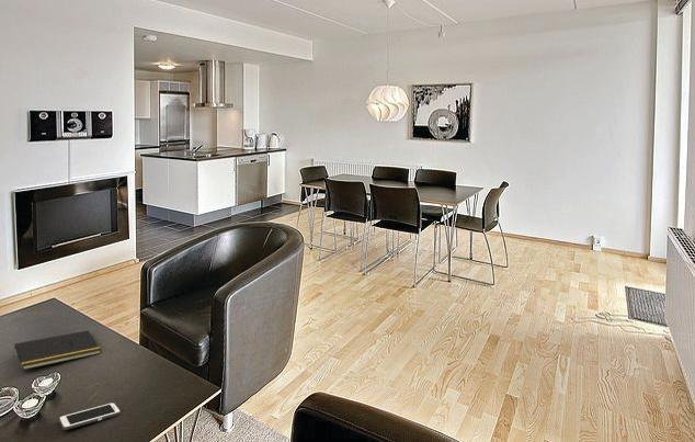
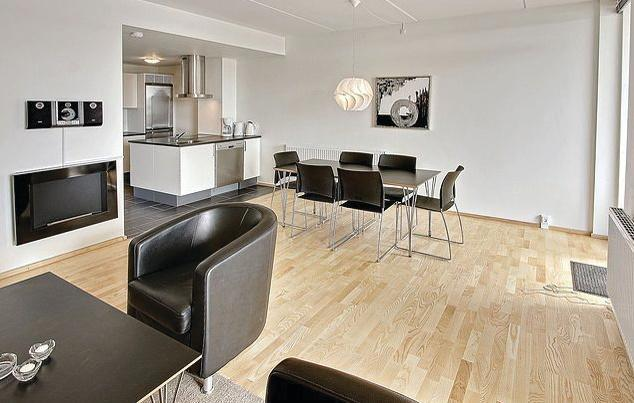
- cell phone [57,401,122,431]
- notepad [12,329,102,371]
